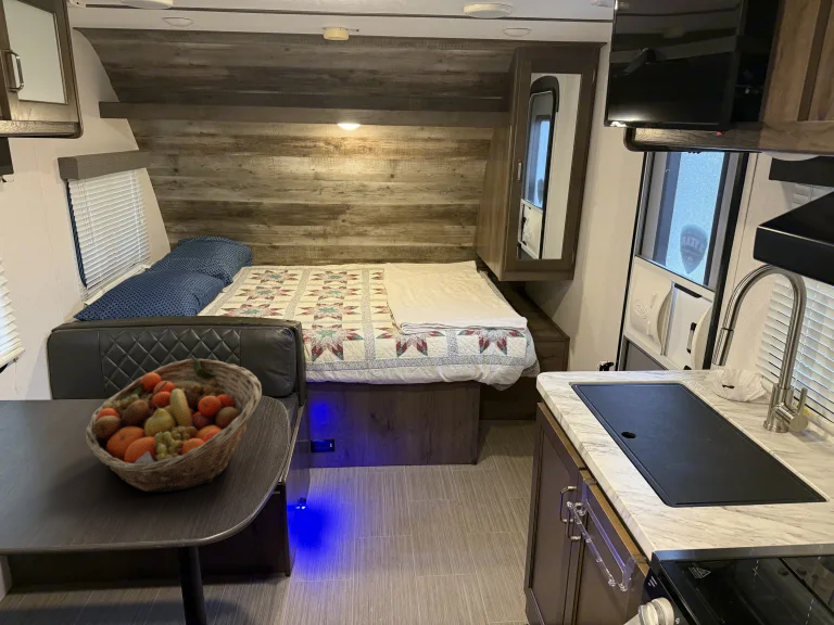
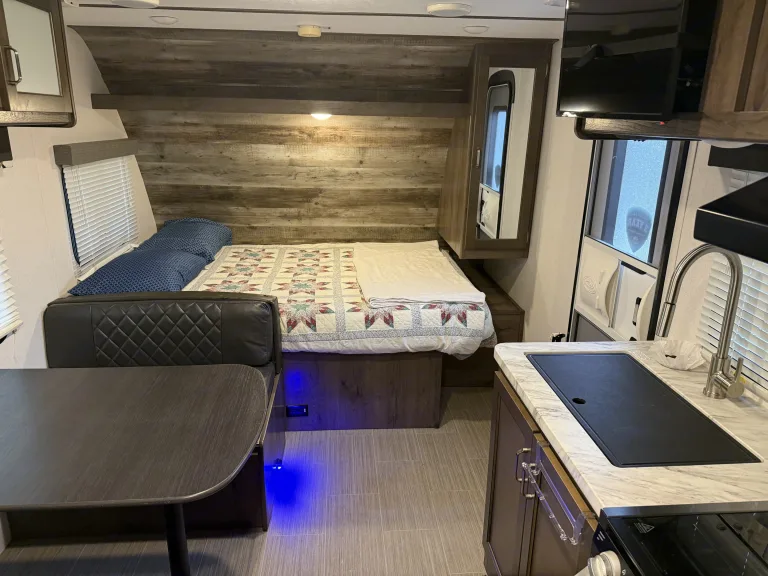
- fruit basket [84,358,263,494]
